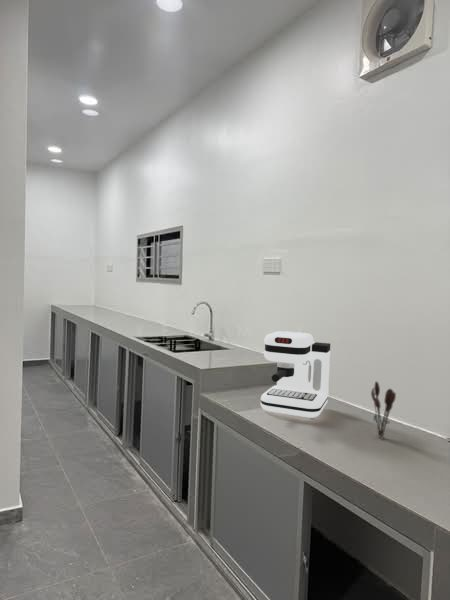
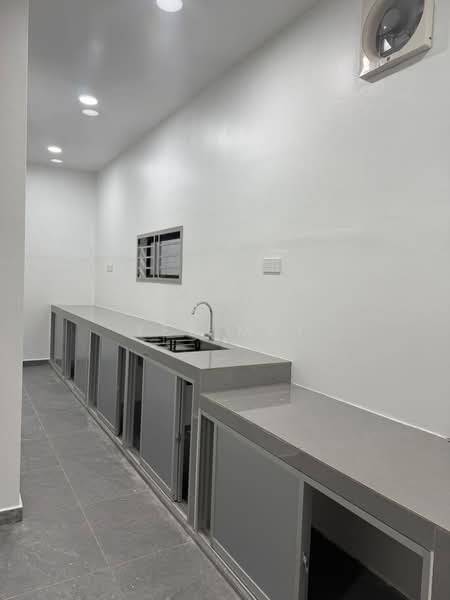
- coffee maker [260,330,331,419]
- utensil holder [370,380,397,439]
